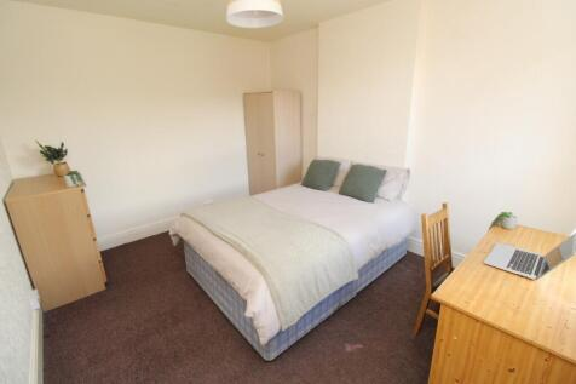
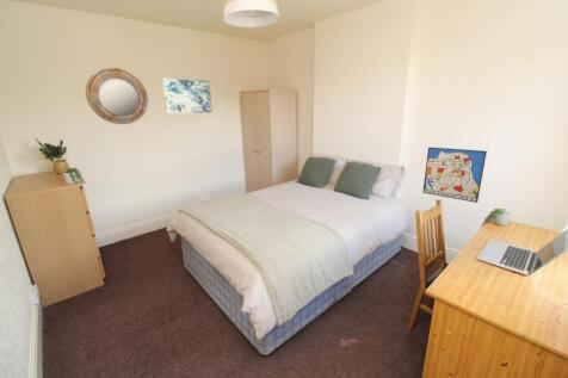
+ wall art [161,78,214,114]
+ wall art [421,147,488,204]
+ home mirror [85,67,149,125]
